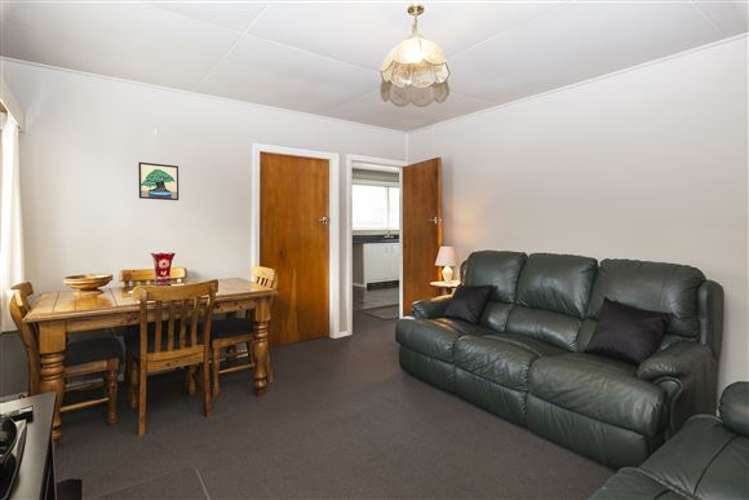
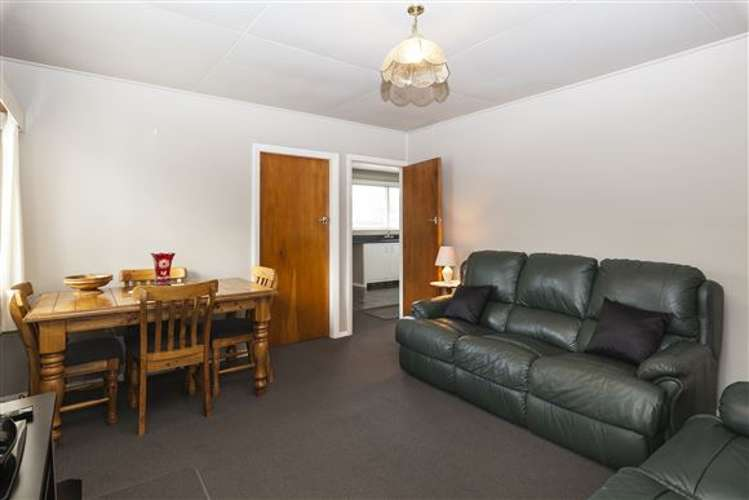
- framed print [138,161,180,201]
